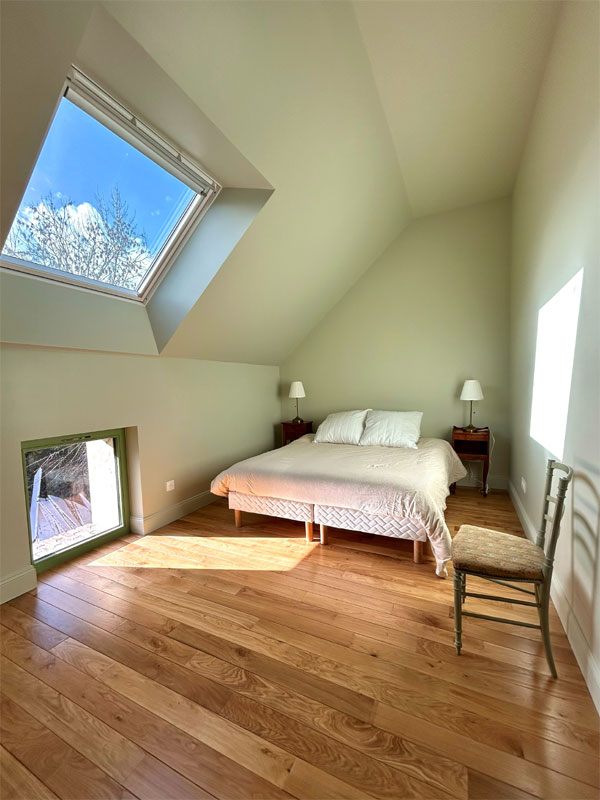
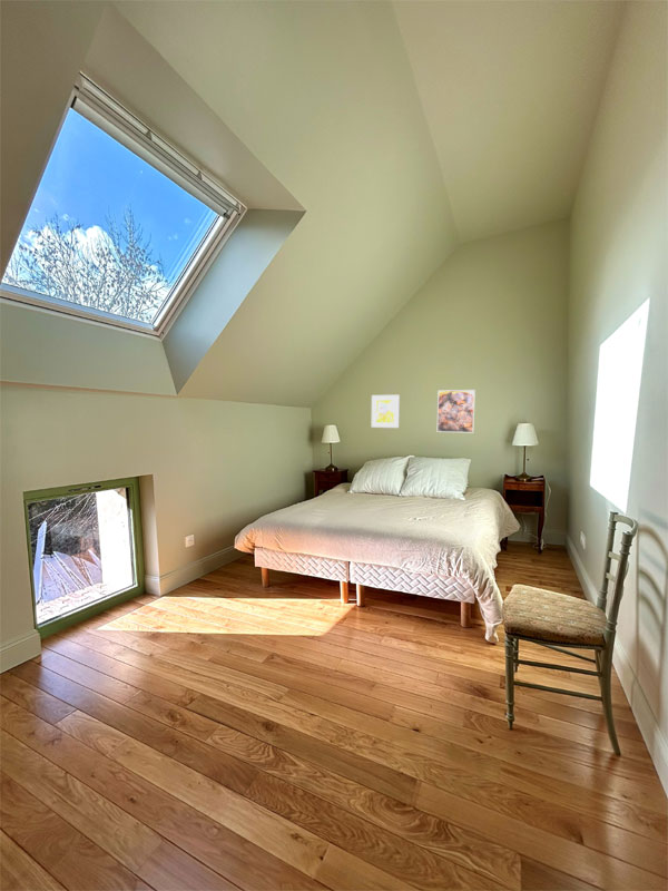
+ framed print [436,389,477,433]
+ wall art [371,394,401,429]
